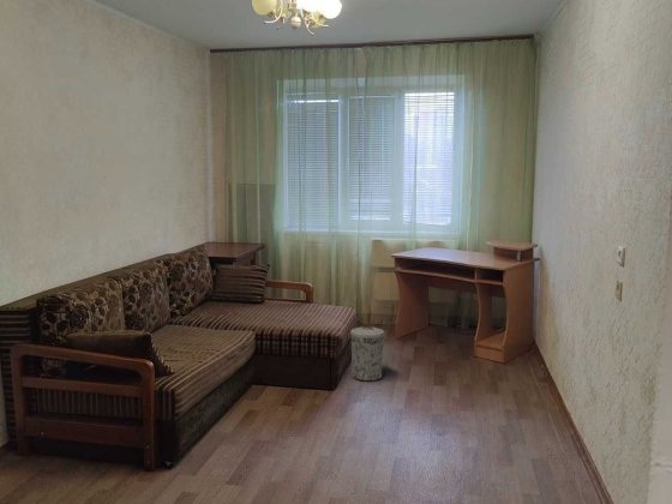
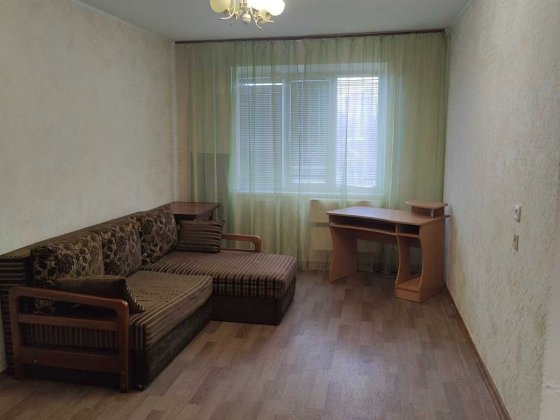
- trash can [349,325,386,383]
